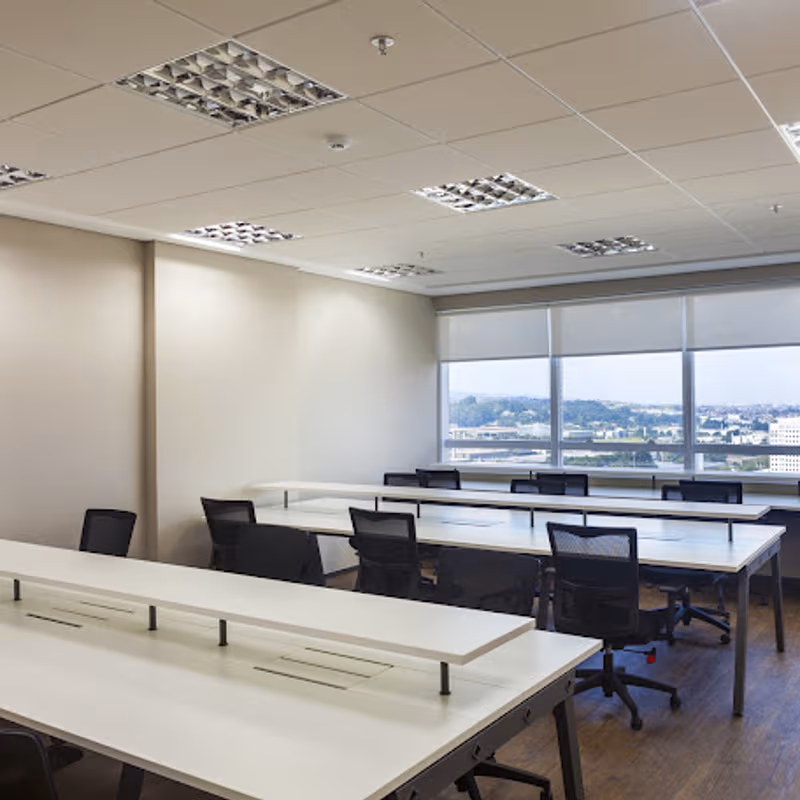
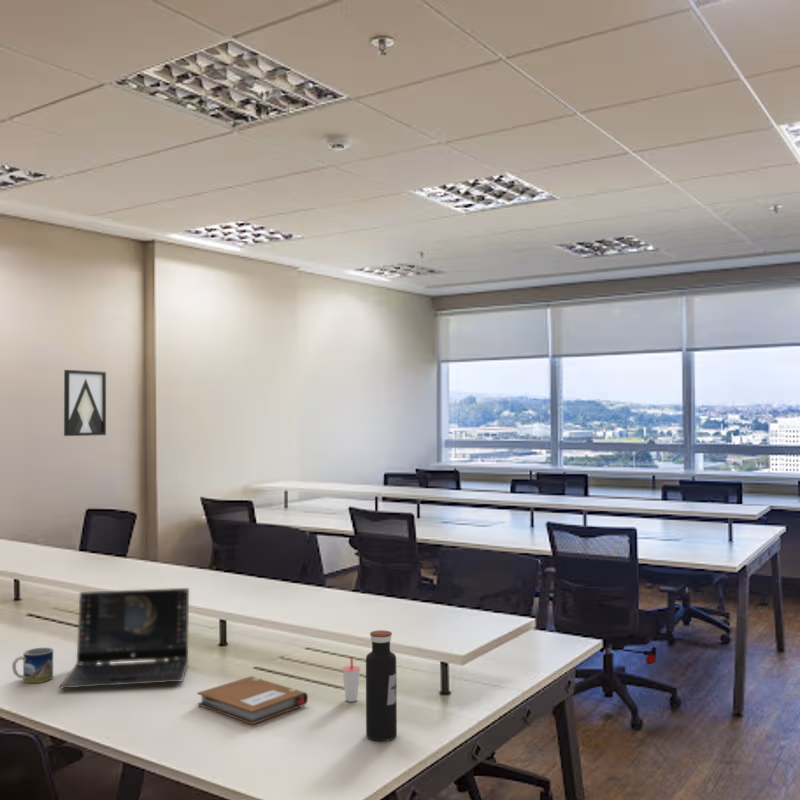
+ mug [11,647,54,684]
+ notebook [196,675,309,725]
+ wall art [63,369,107,437]
+ laptop computer [59,587,190,689]
+ water bottle [365,629,398,742]
+ cup [341,657,362,703]
